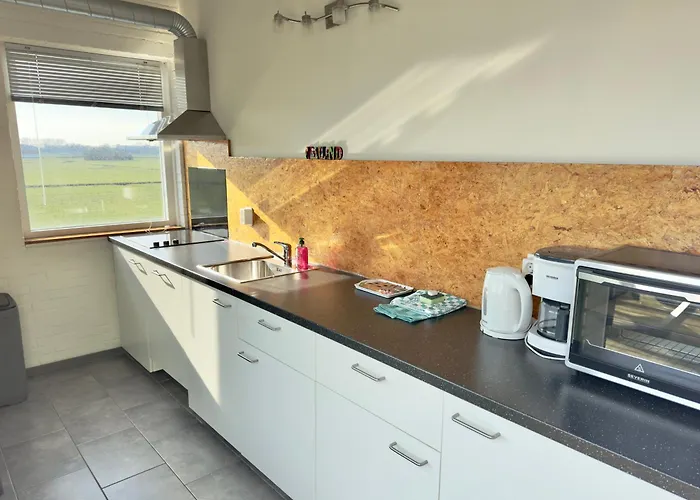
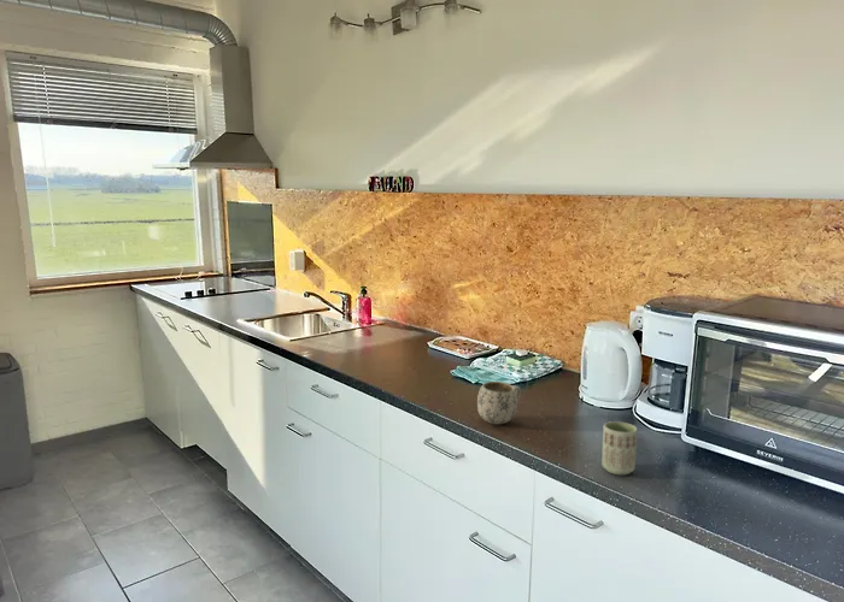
+ cup [600,420,638,476]
+ mug [476,380,522,425]
